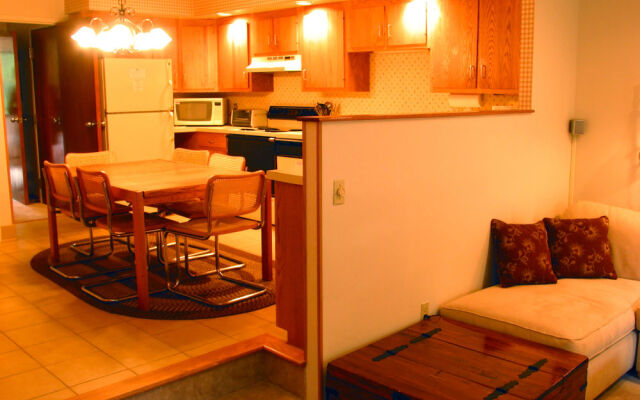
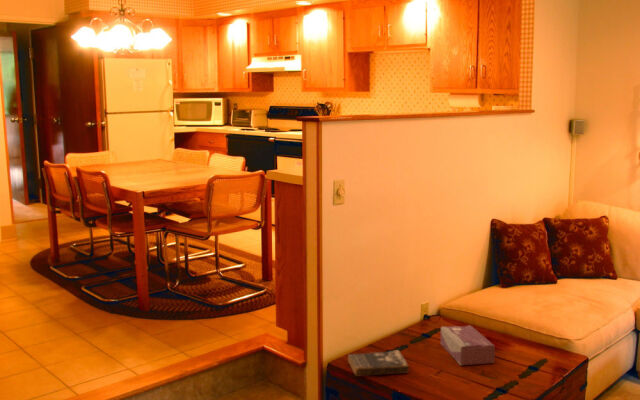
+ book [347,349,410,377]
+ tissue box [440,325,496,366]
